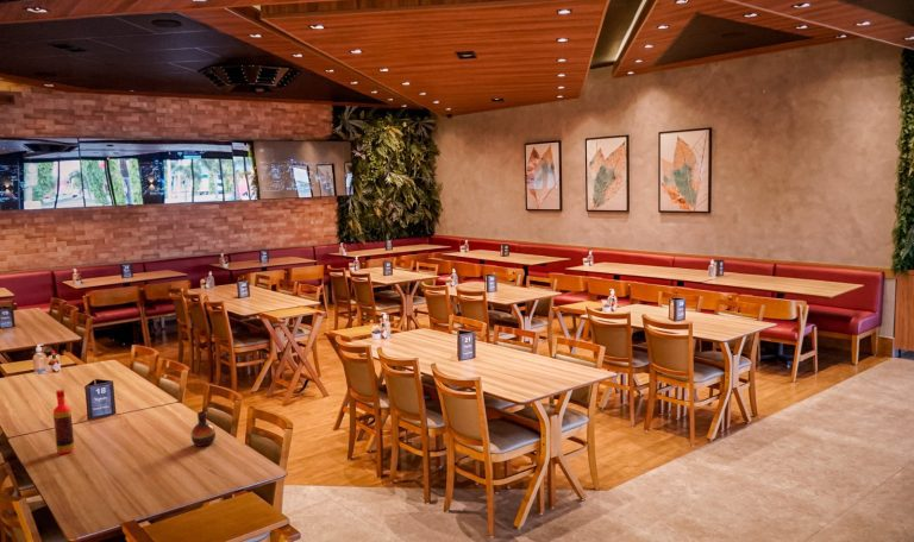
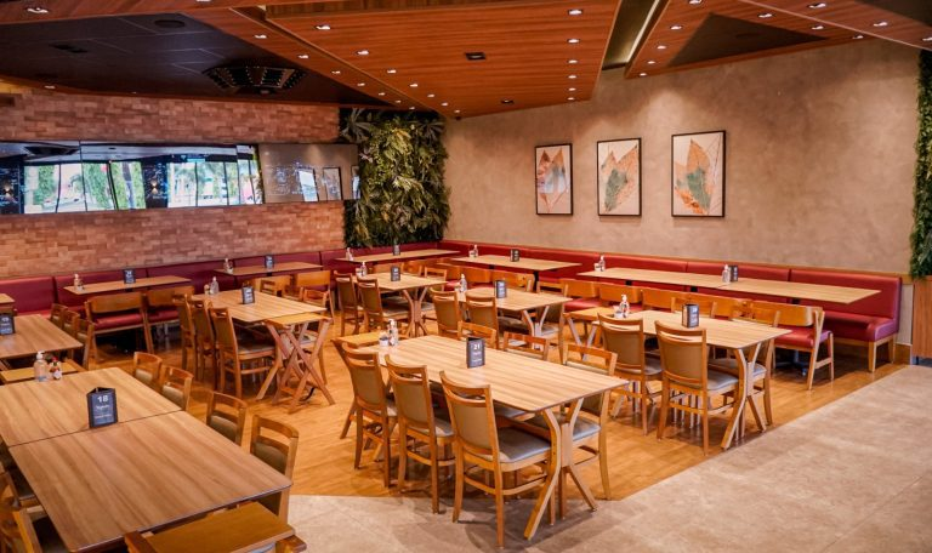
- bottle [52,389,75,455]
- vase [190,410,217,448]
